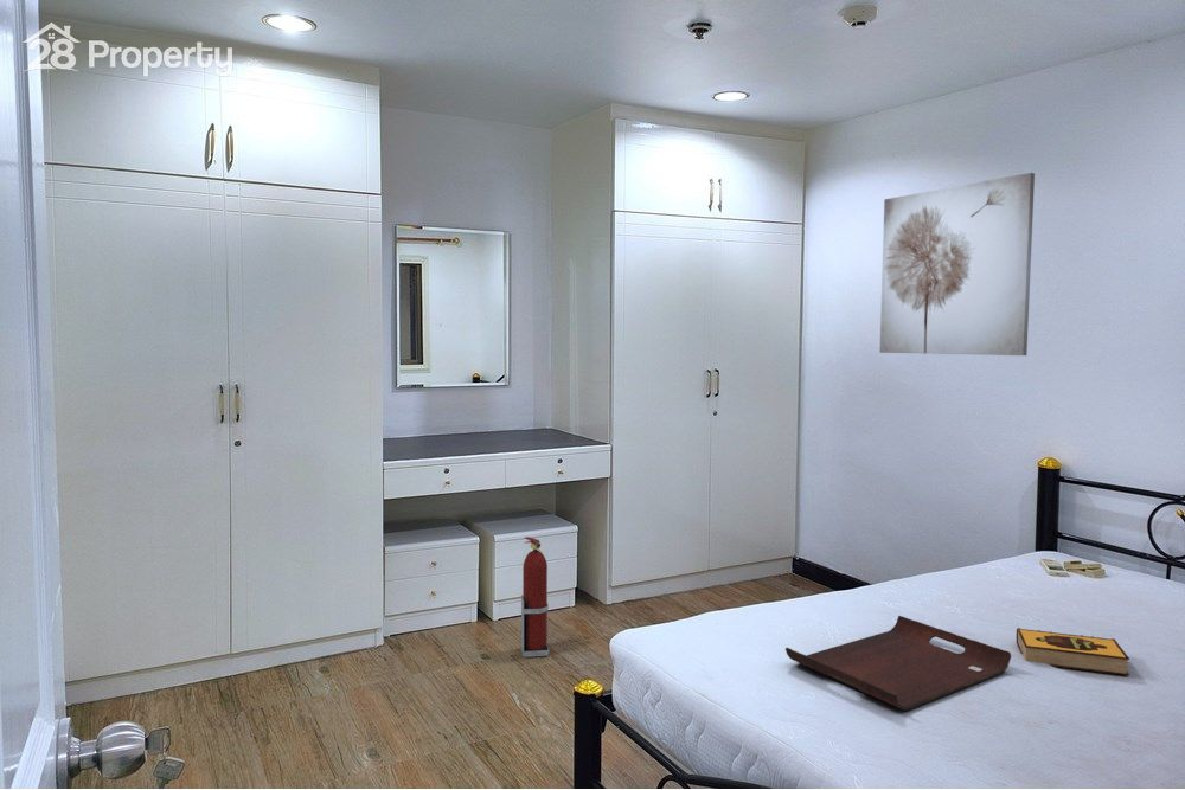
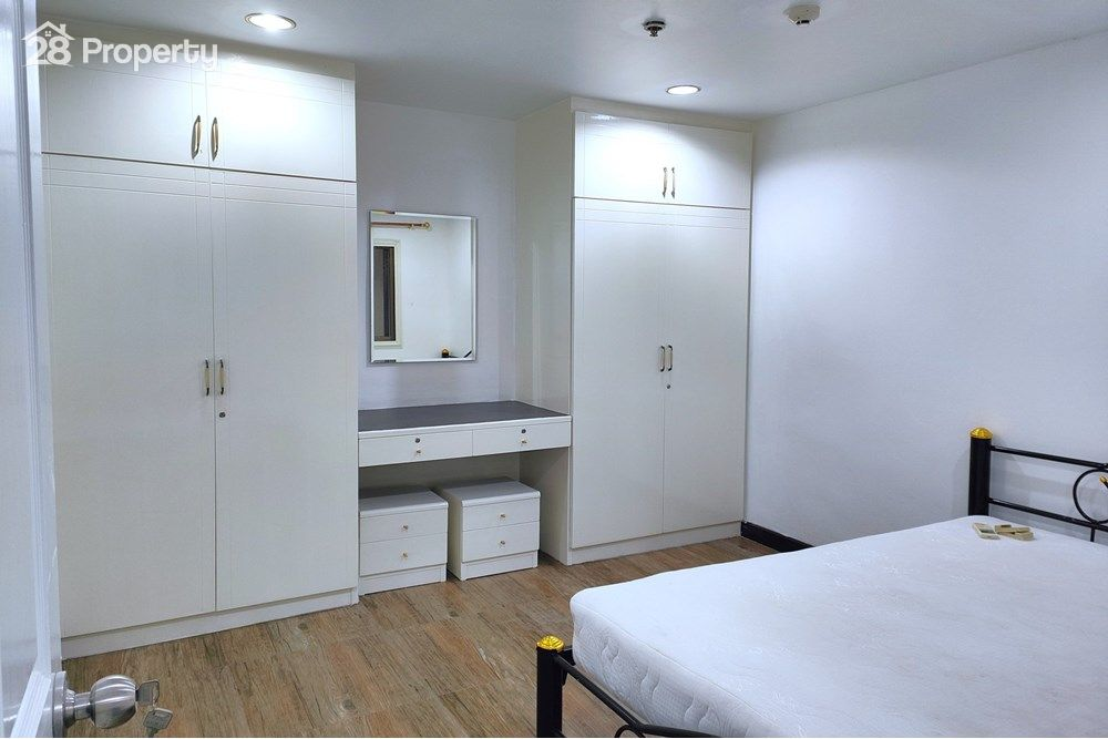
- serving tray [784,615,1012,712]
- fire extinguisher [520,535,550,659]
- wall art [878,172,1036,357]
- hardback book [1016,627,1130,676]
